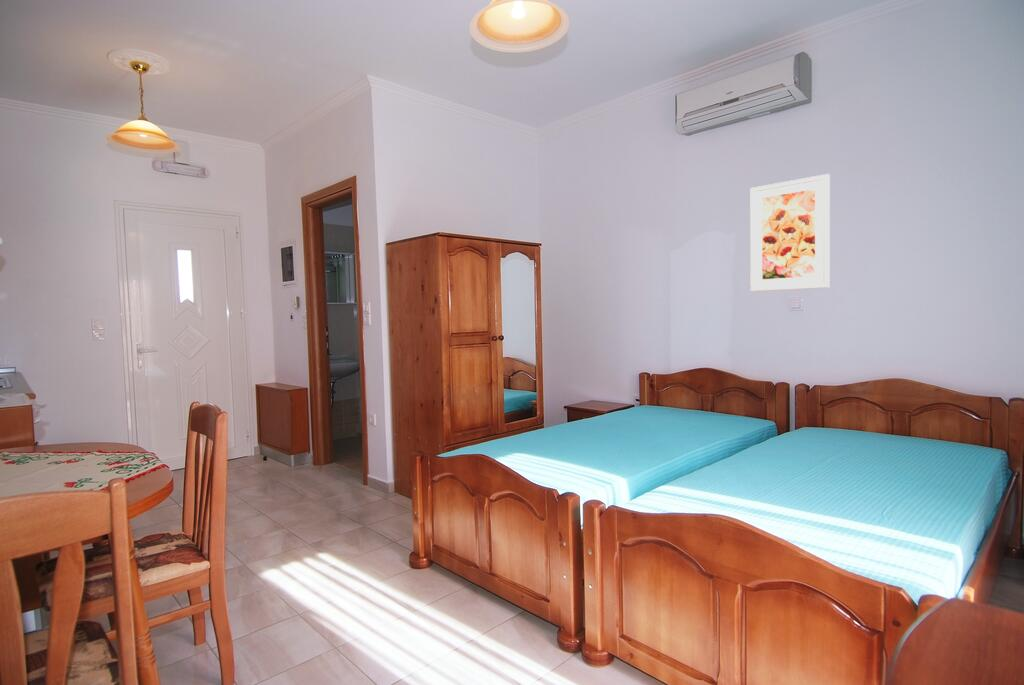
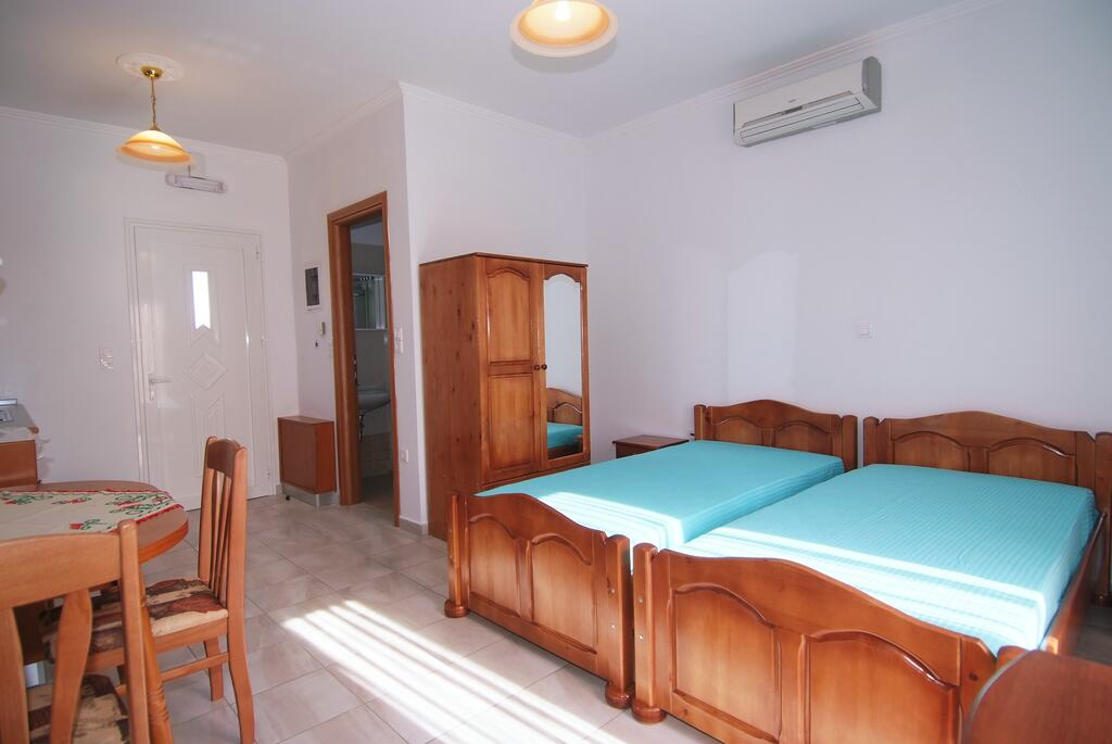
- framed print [749,173,831,293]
